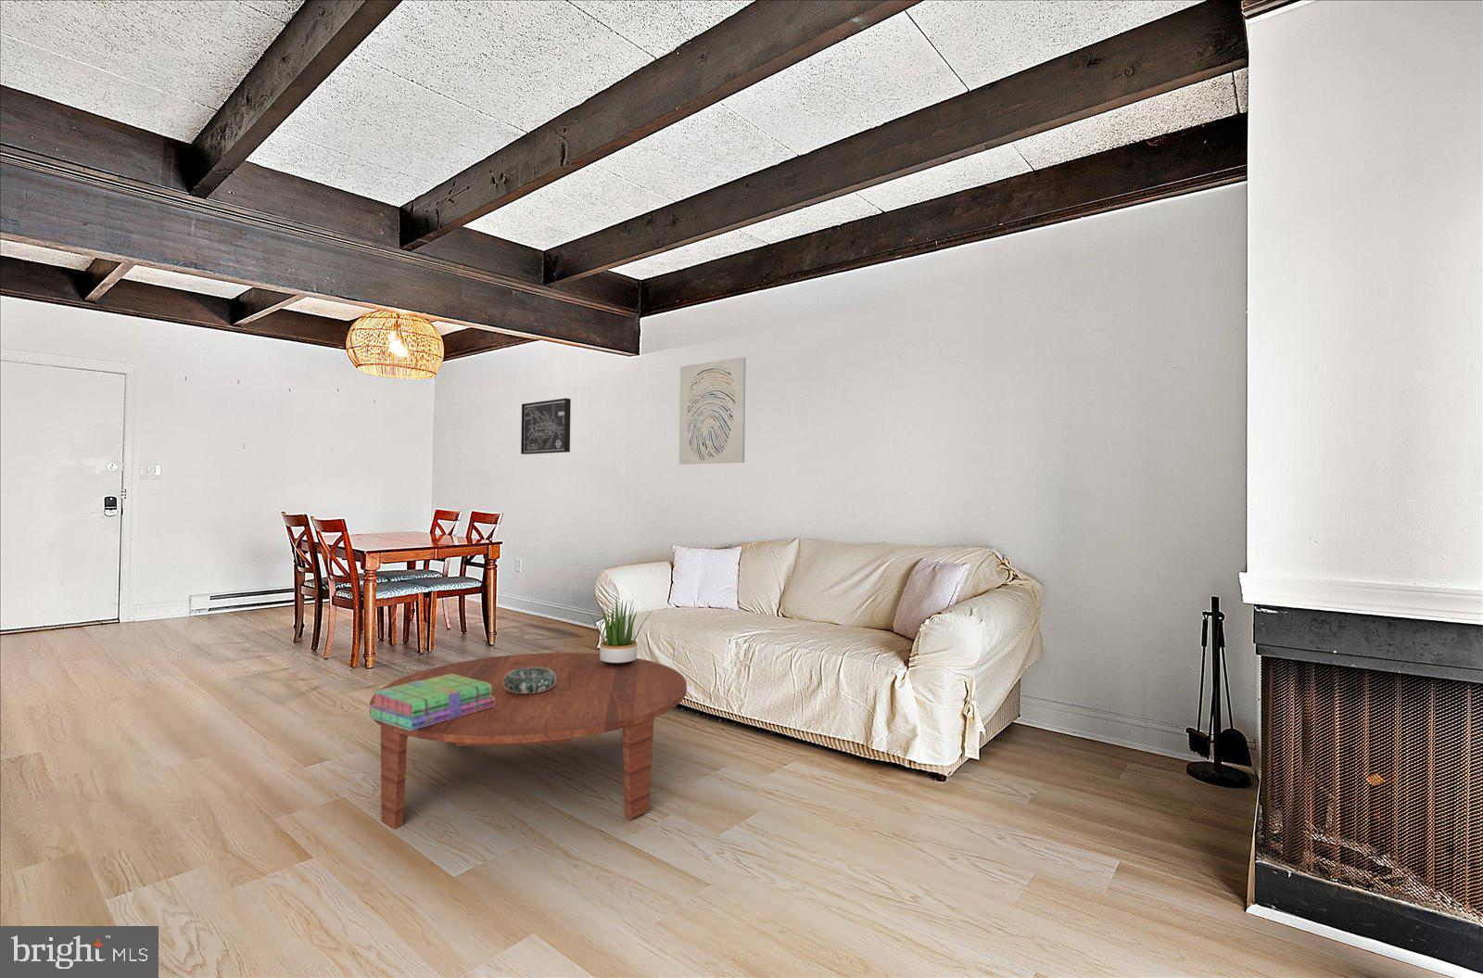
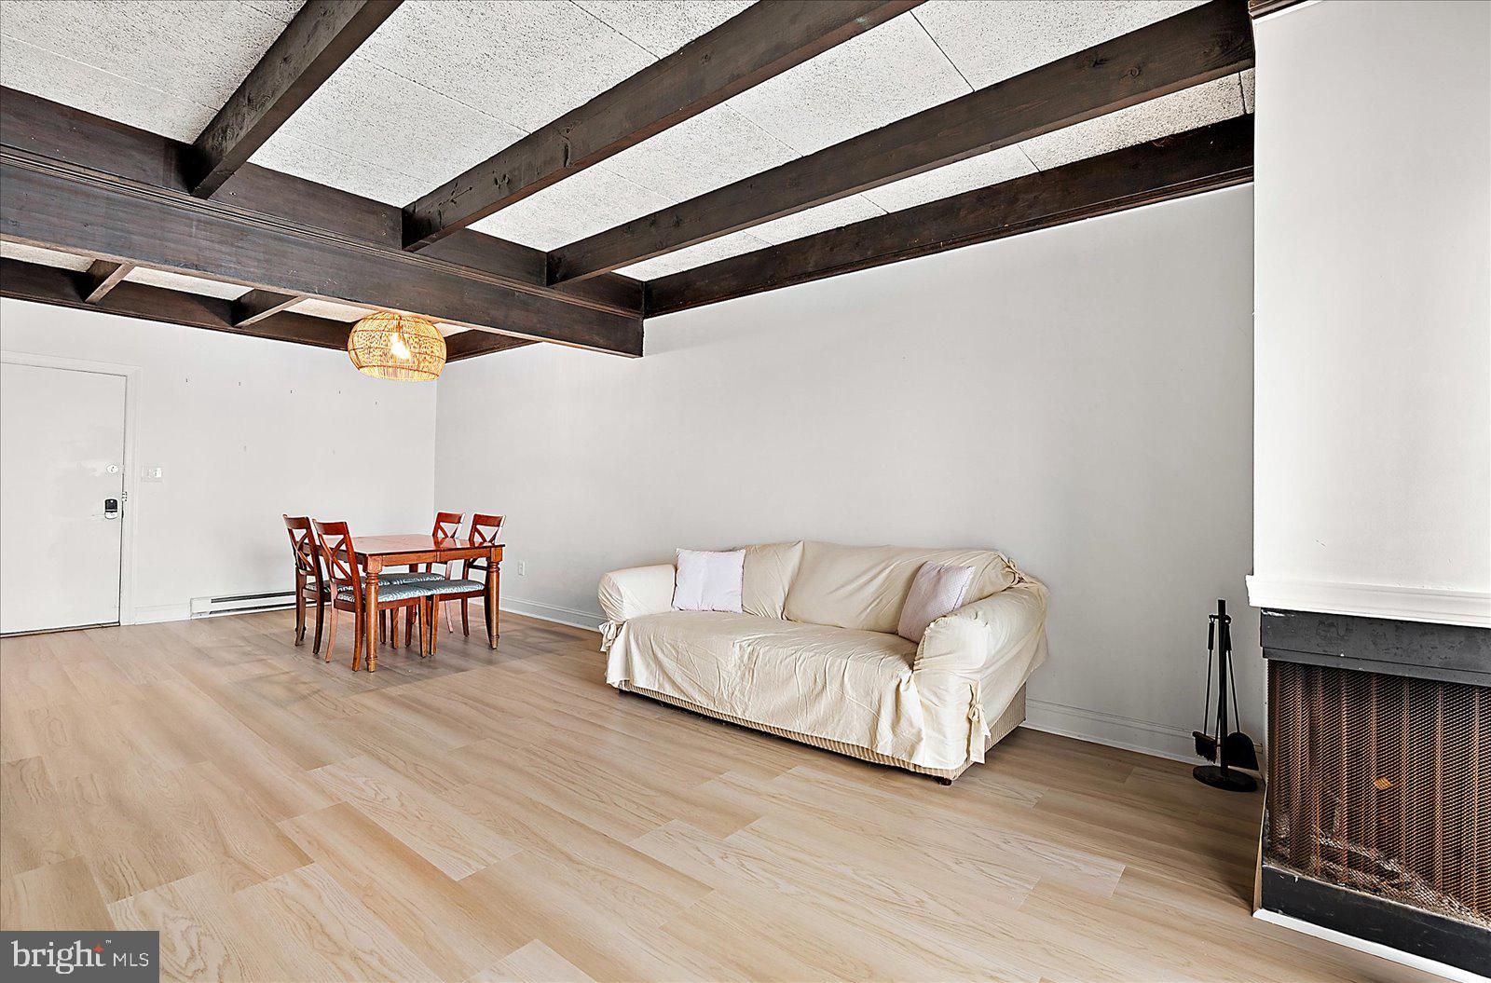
- decorative bowl [503,667,557,693]
- stack of books [368,673,495,730]
- potted plant [585,597,653,666]
- wall art [519,397,572,455]
- wall art [679,356,748,465]
- coffee table [369,652,687,831]
